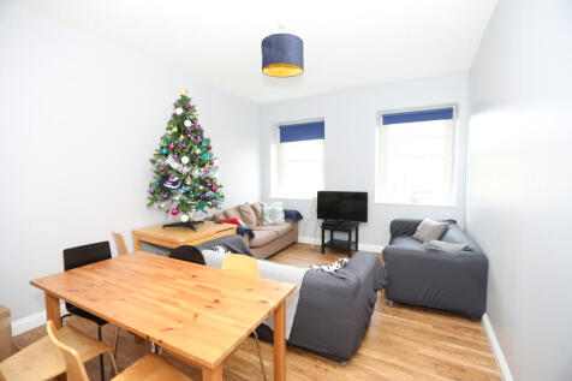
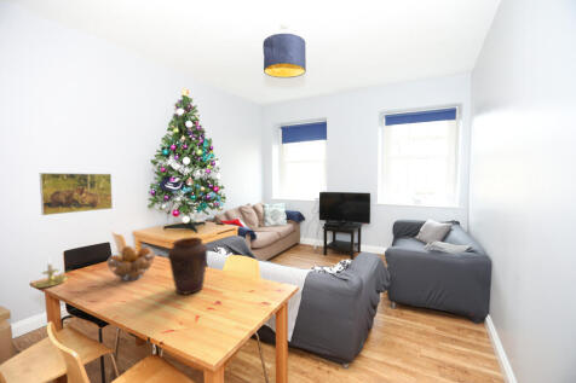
+ candle holder [31,256,73,290]
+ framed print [39,172,114,216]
+ fruit basket [105,245,156,282]
+ vase [167,236,208,296]
